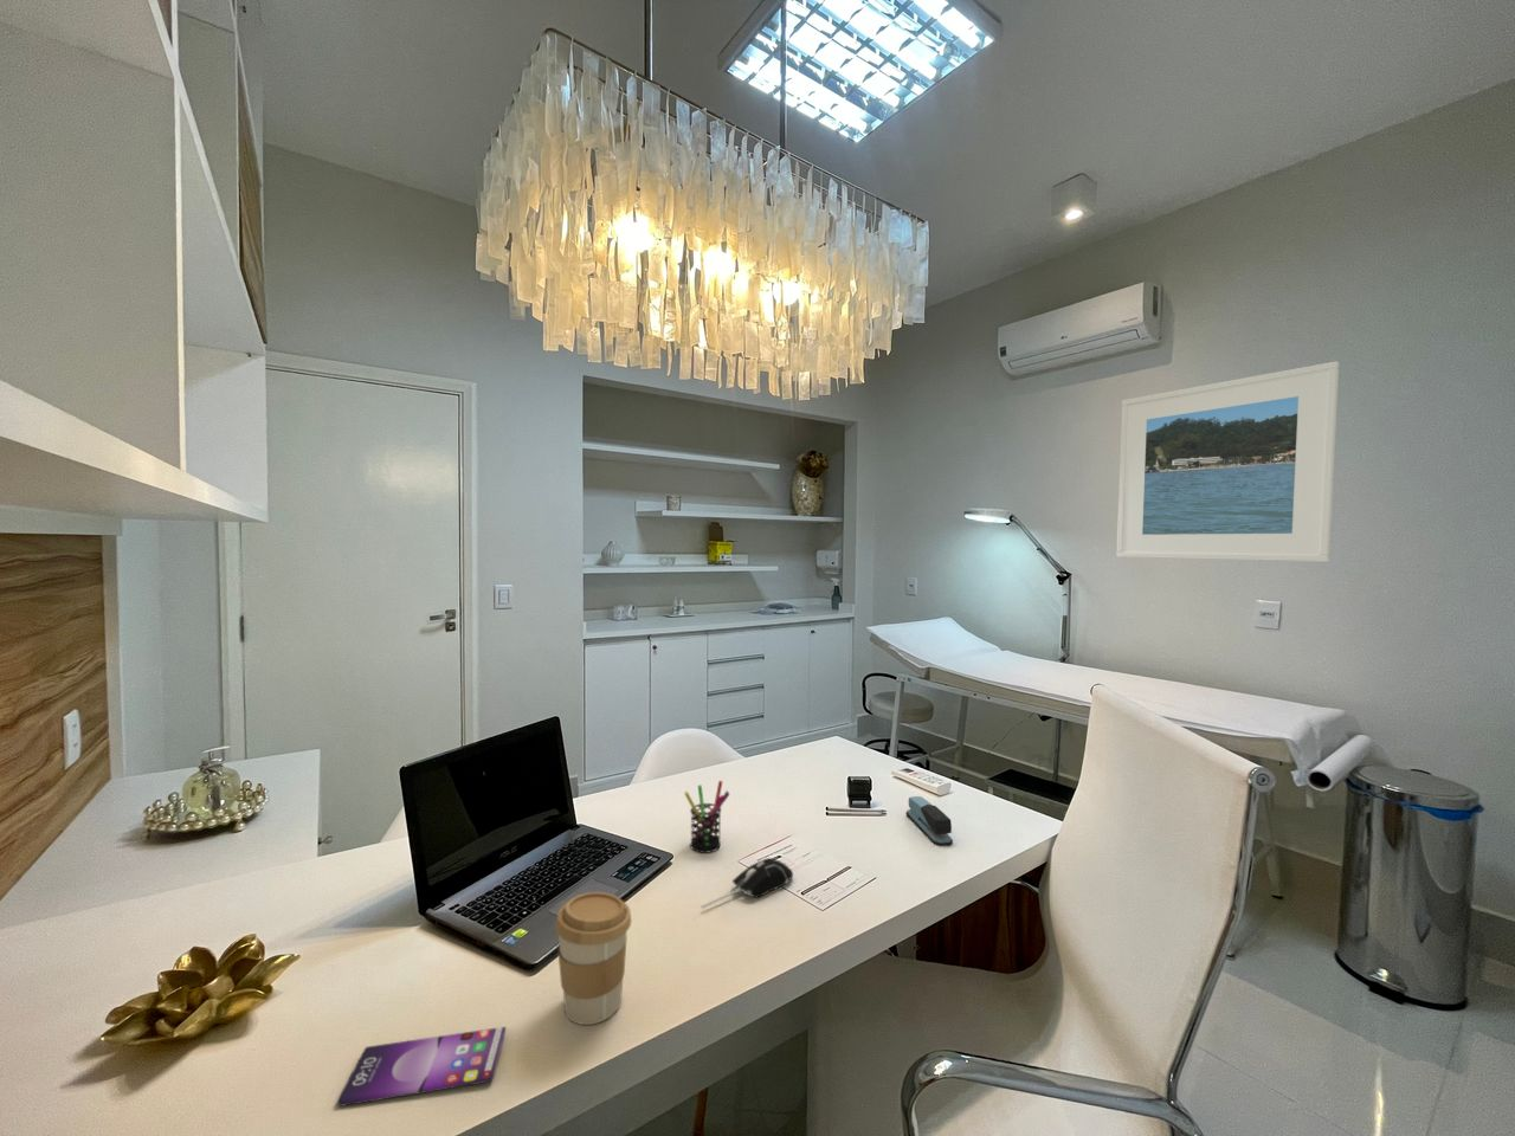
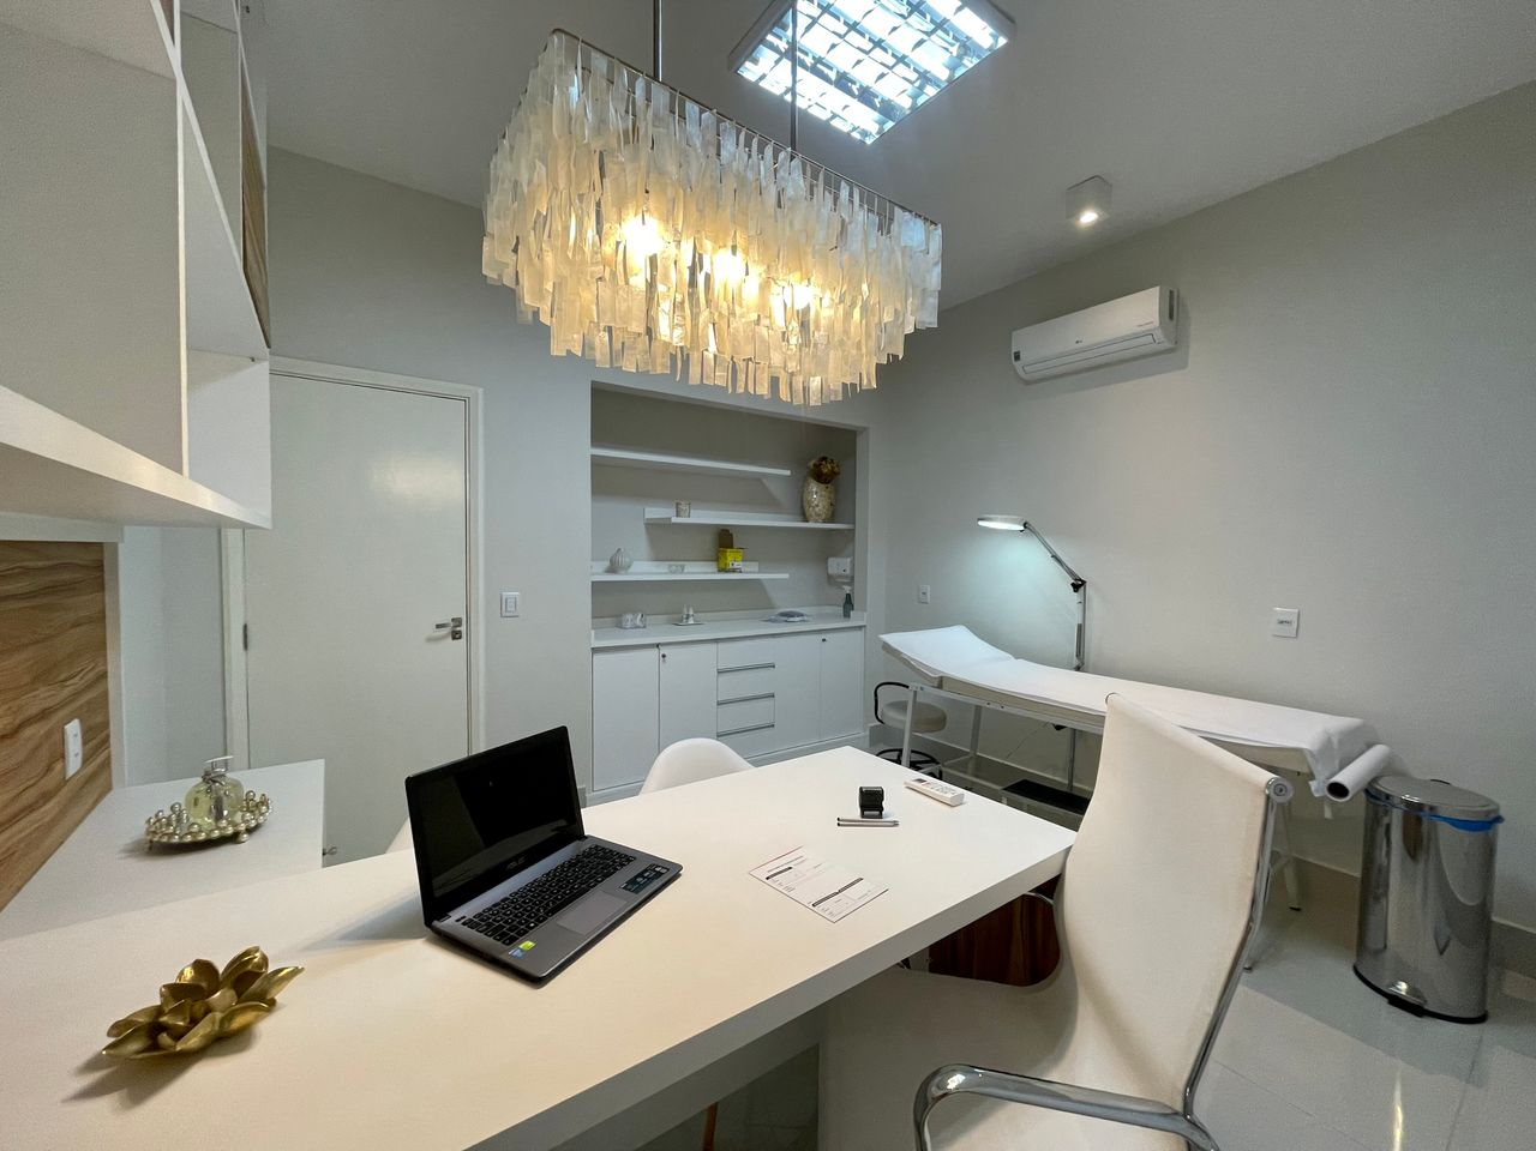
- stapler [904,795,954,847]
- smartphone [336,1026,507,1107]
- coffee cup [554,891,632,1026]
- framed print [1115,359,1340,563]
- computer mouse [700,857,794,910]
- pen holder [682,780,730,854]
